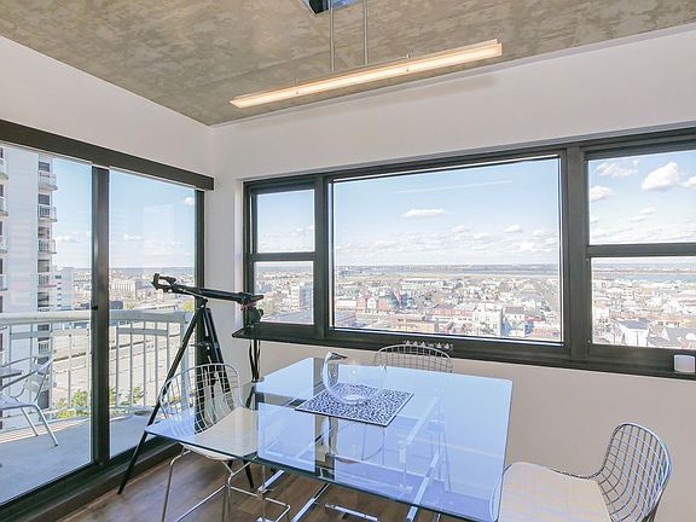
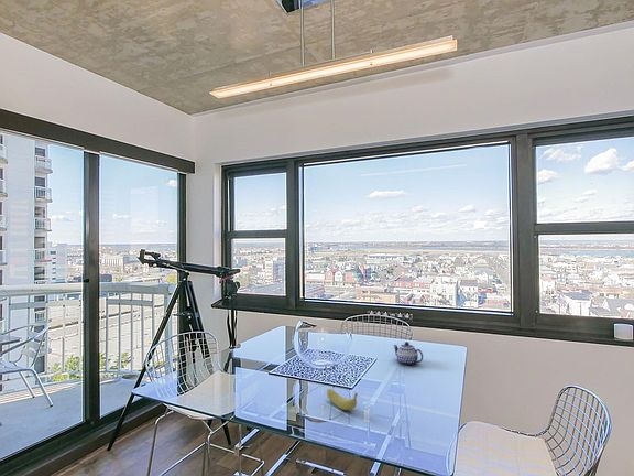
+ teapot [393,340,424,366]
+ fruit [326,388,359,411]
